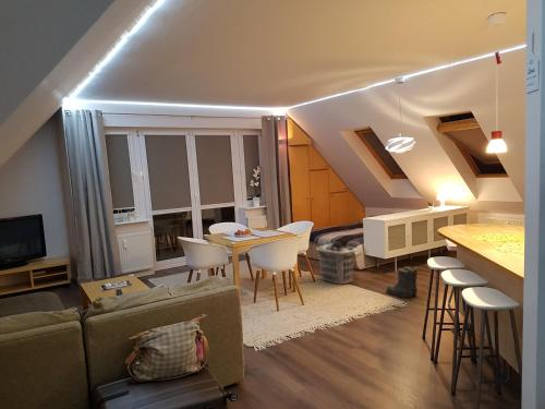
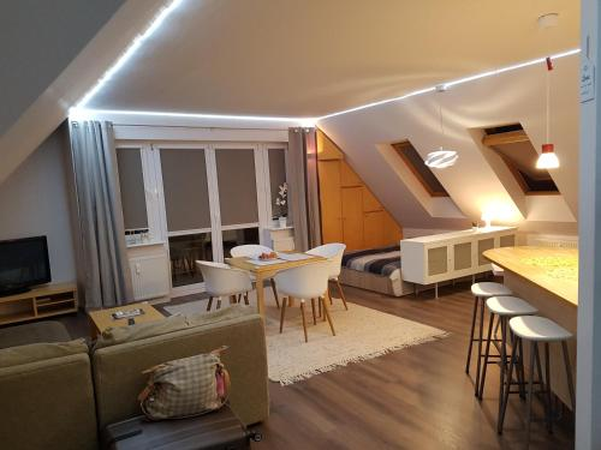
- clothes hamper [315,240,358,286]
- boots [385,266,419,299]
